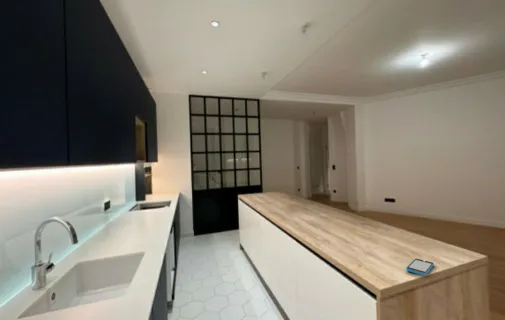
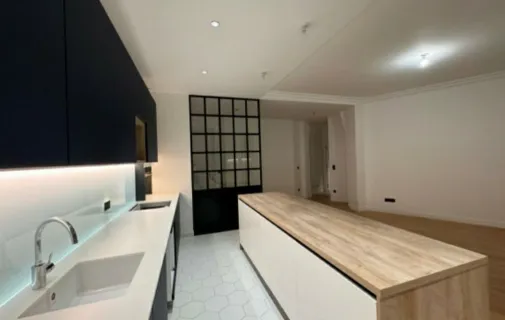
- smartphone [405,258,435,277]
